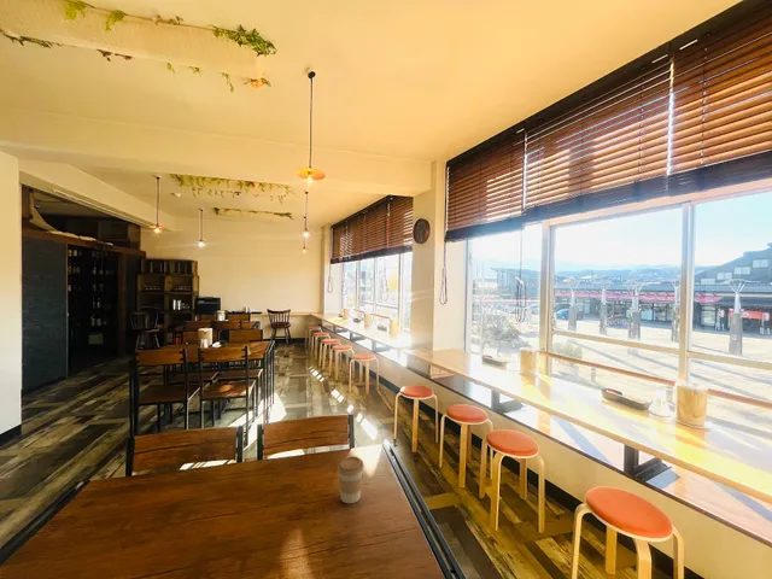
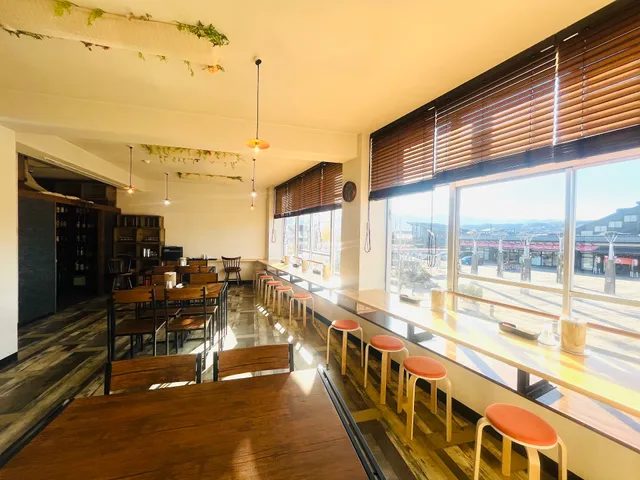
- coffee cup [337,455,365,504]
